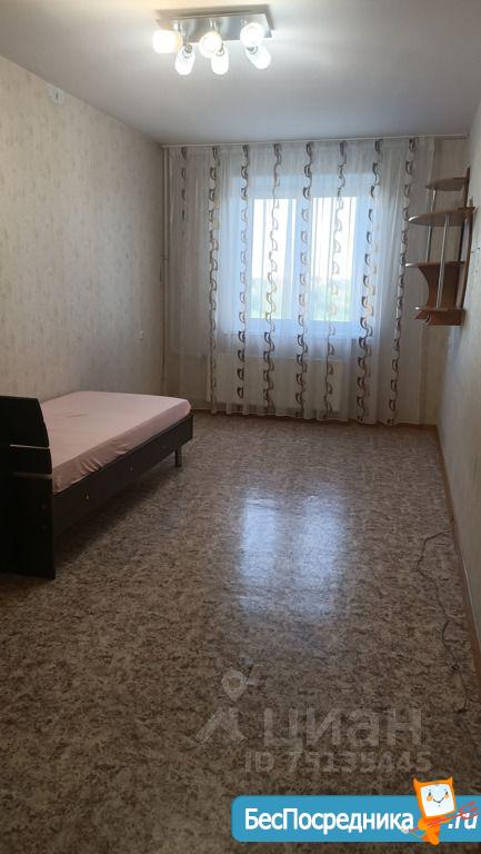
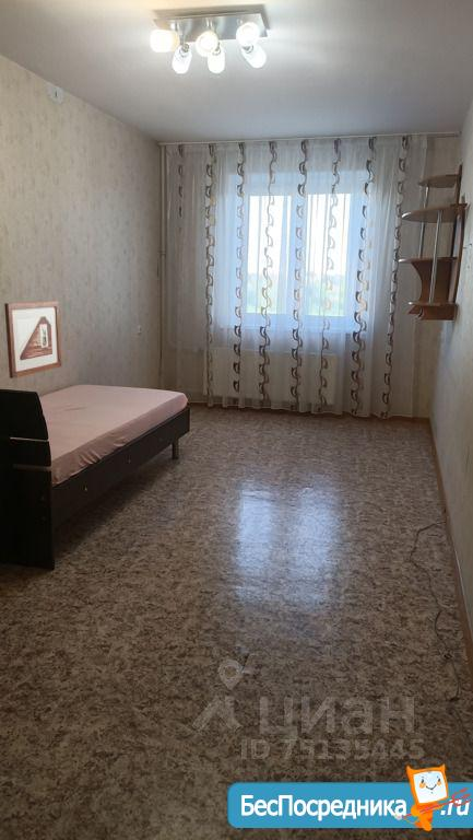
+ picture frame [3,300,63,380]
